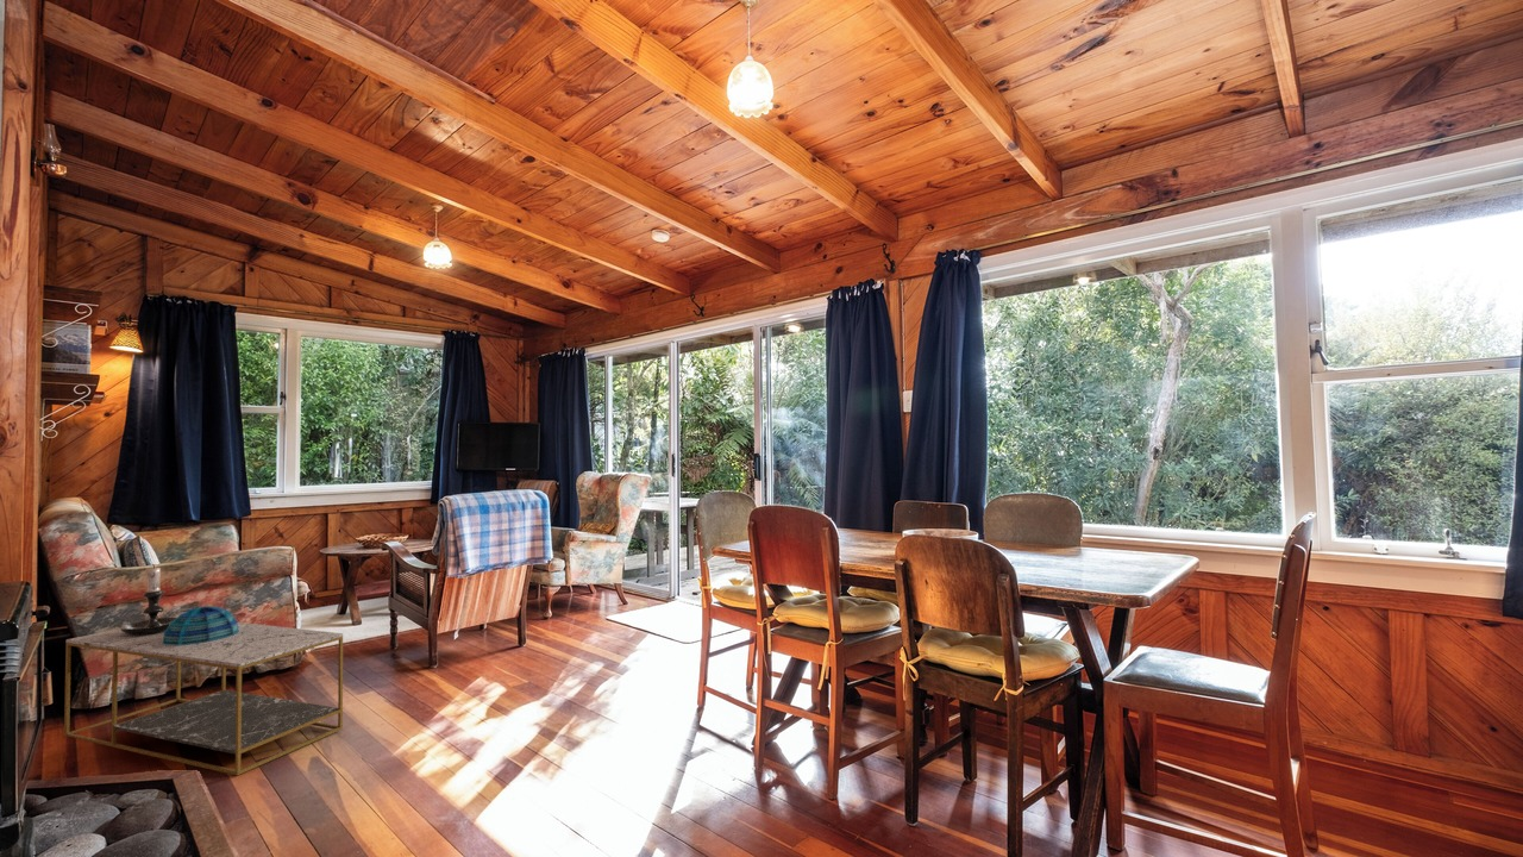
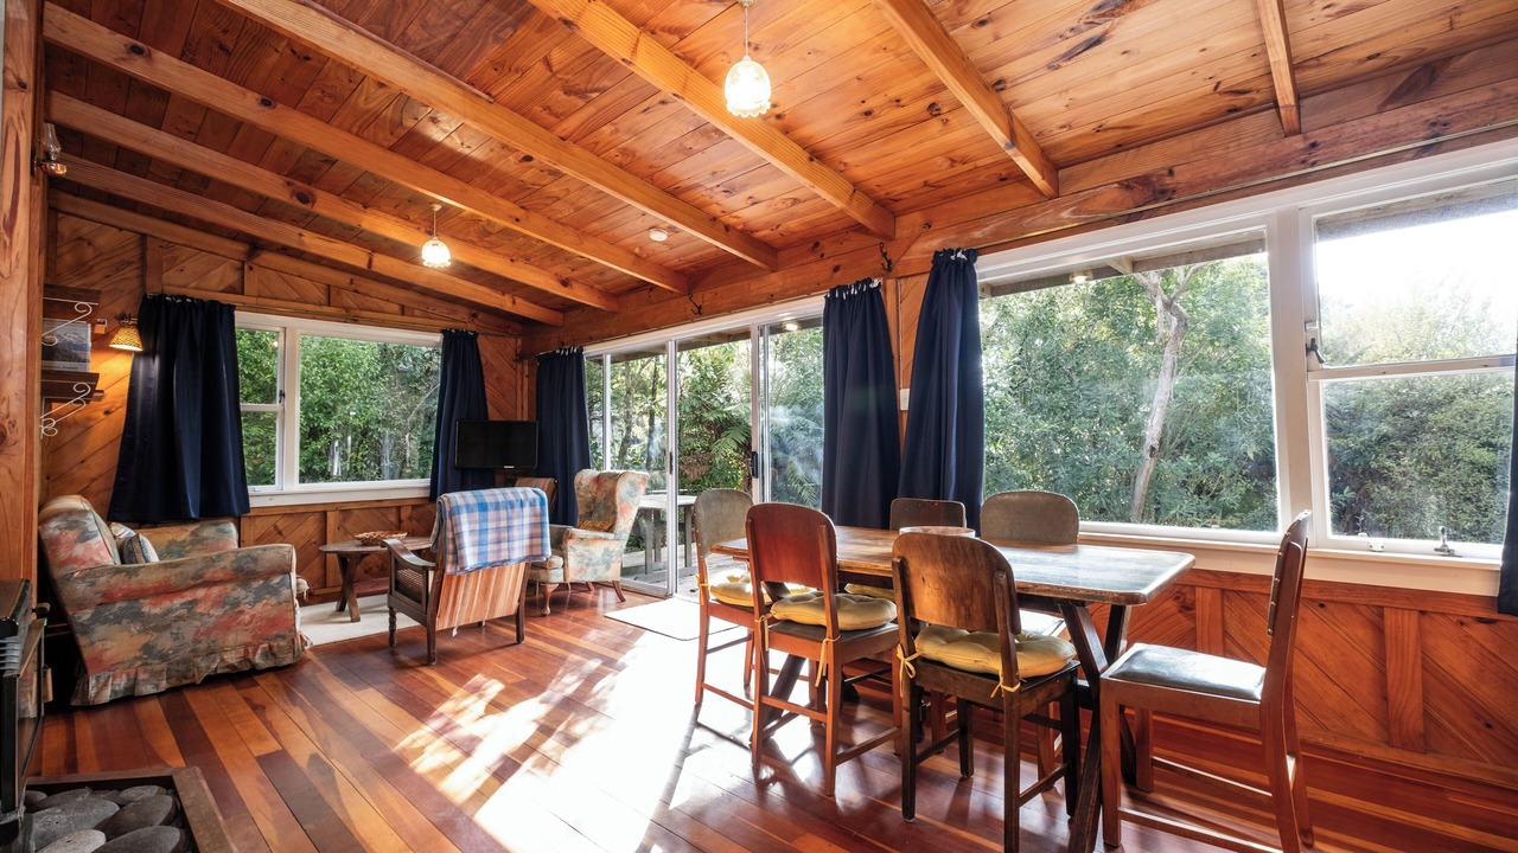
- candle holder [120,563,176,634]
- decorative bowl [162,605,239,645]
- coffee table [63,615,344,776]
